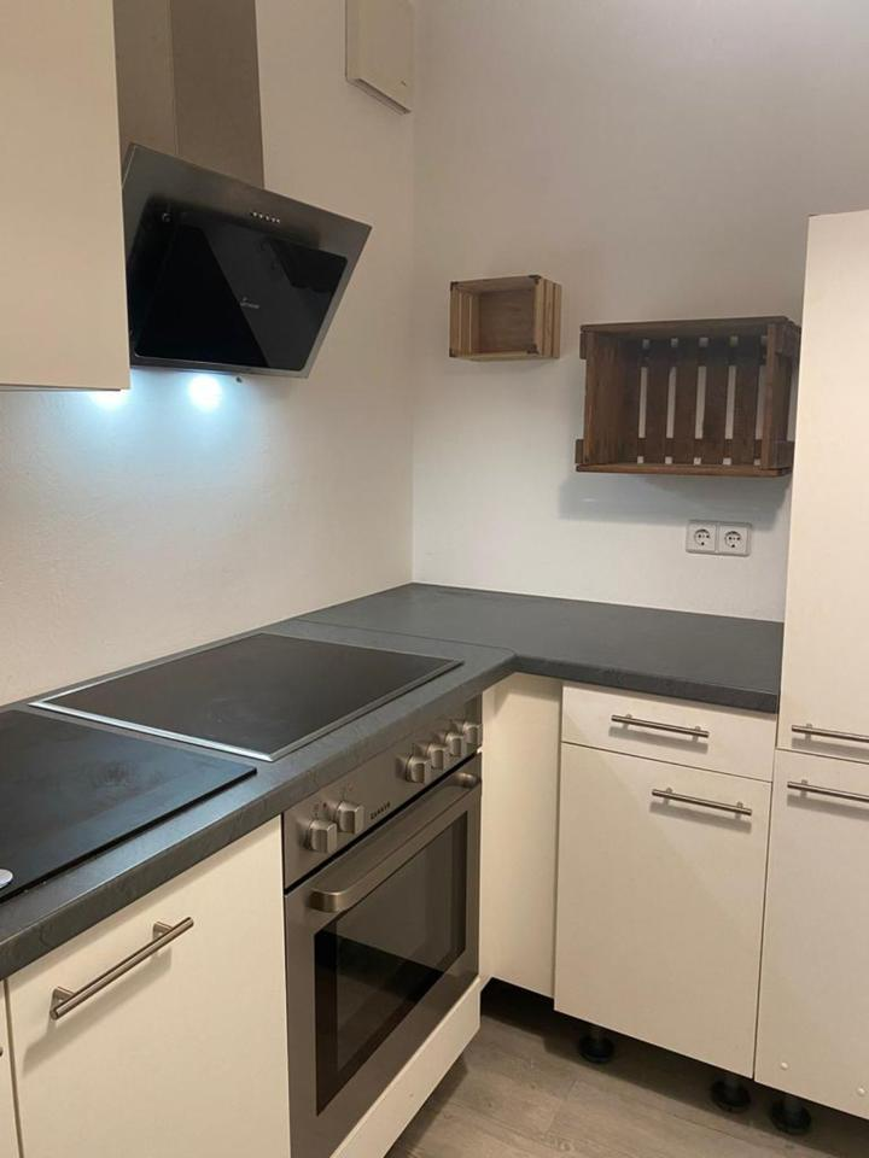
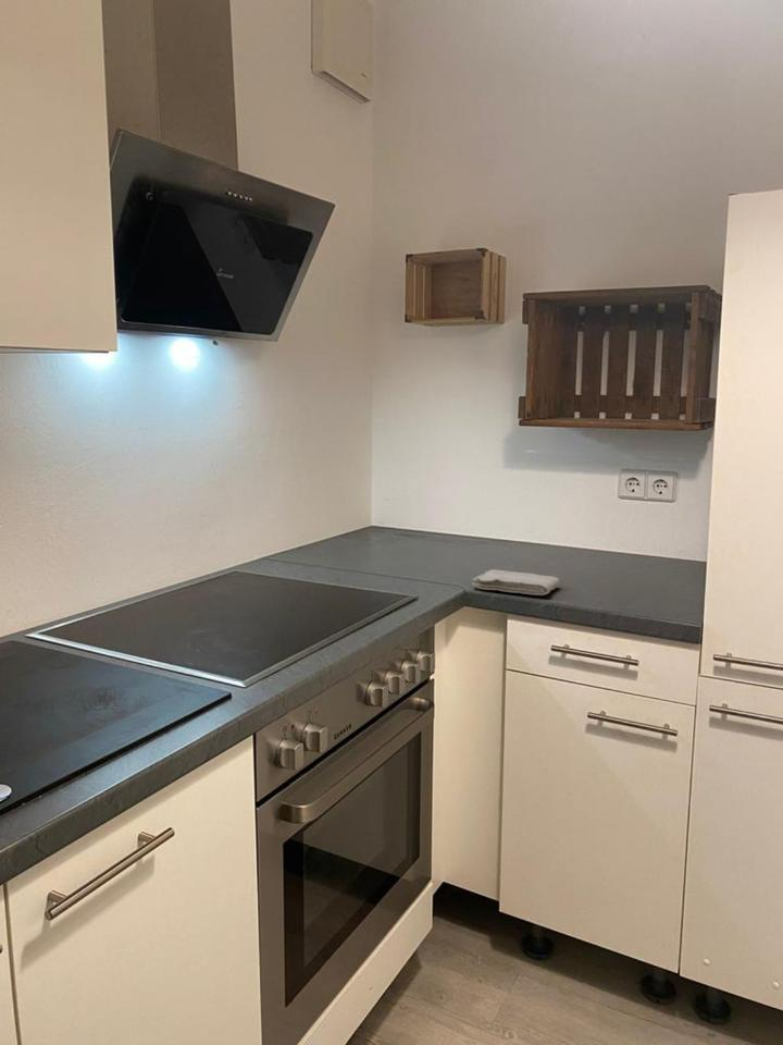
+ washcloth [471,568,561,597]
